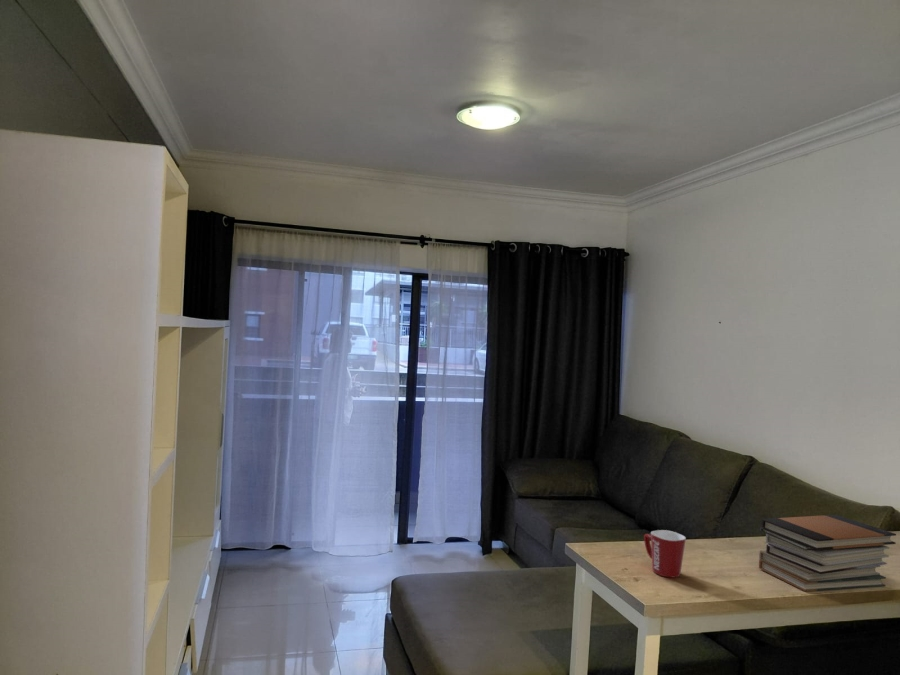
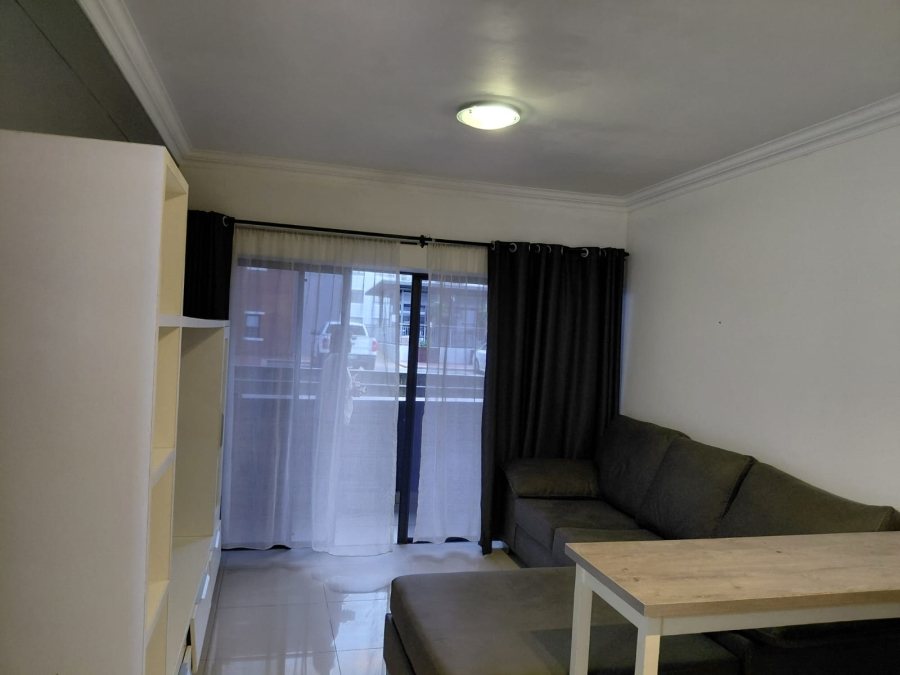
- mug [643,529,687,578]
- book stack [758,514,897,593]
